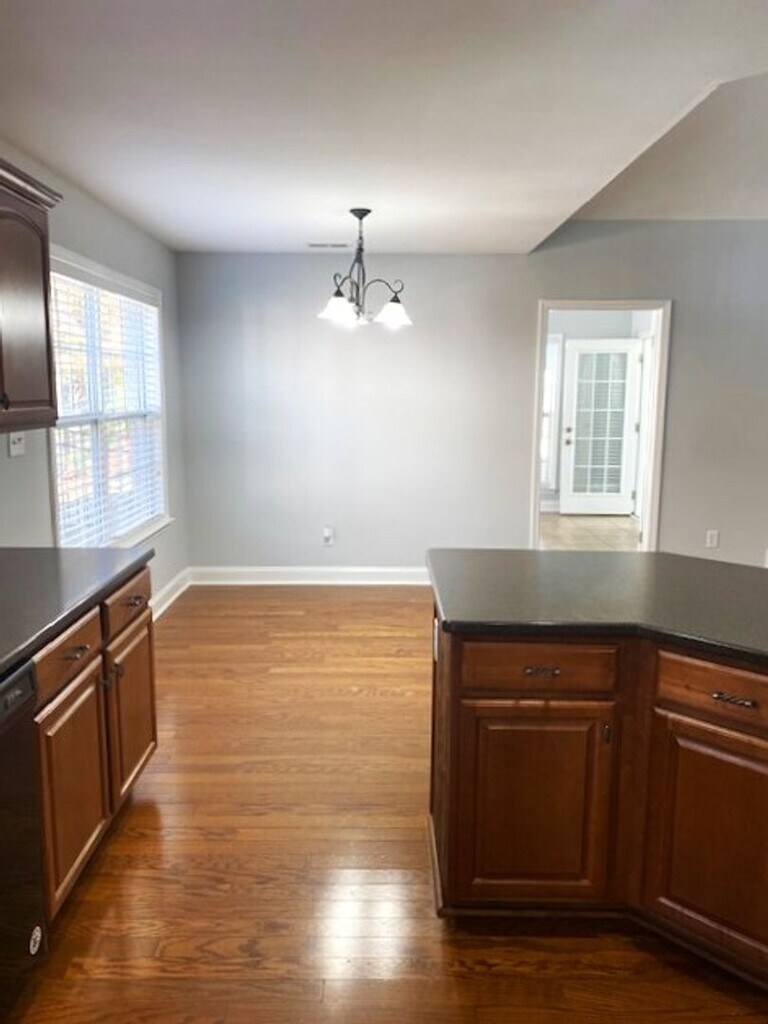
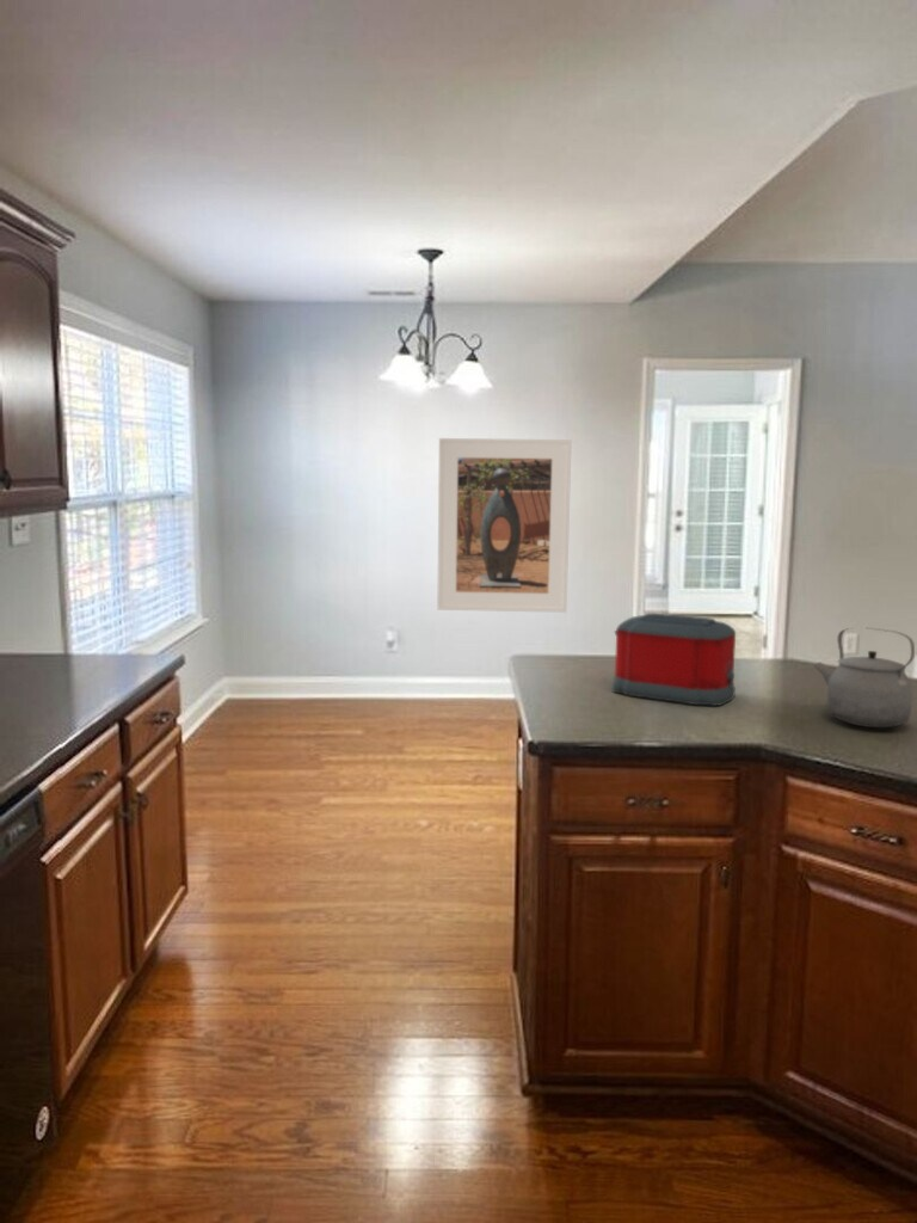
+ toaster [611,613,737,707]
+ tea kettle [812,627,916,729]
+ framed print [436,437,573,614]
